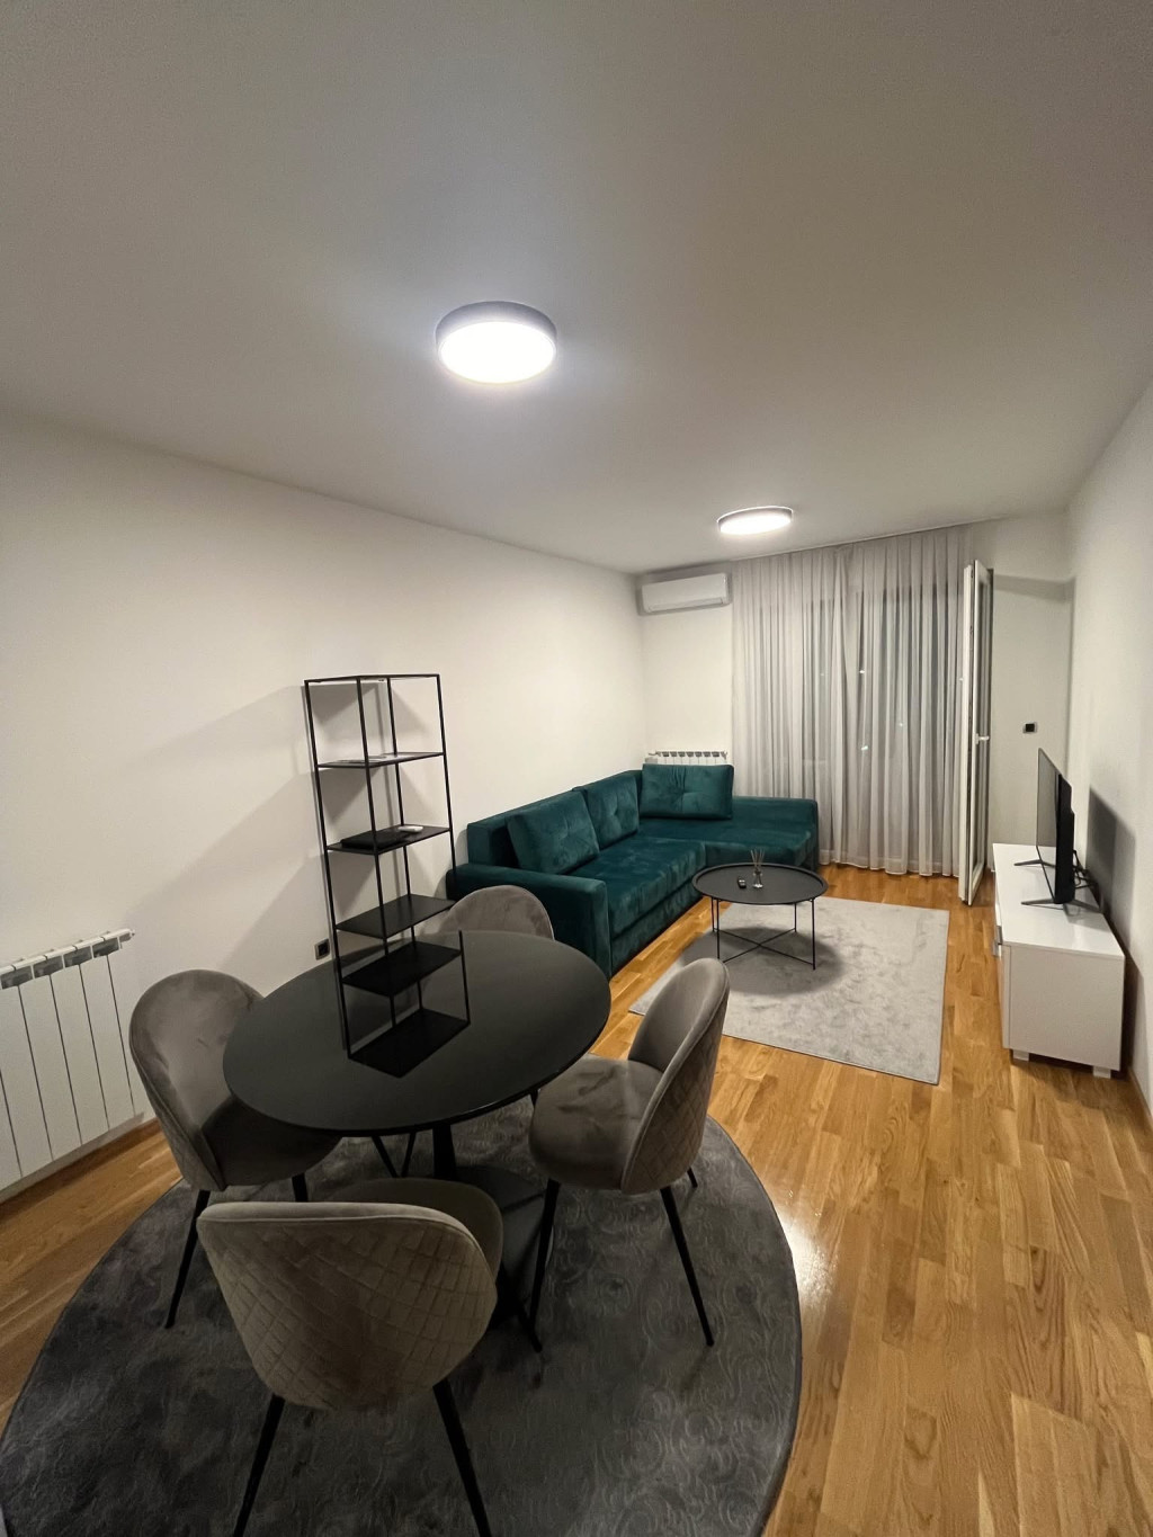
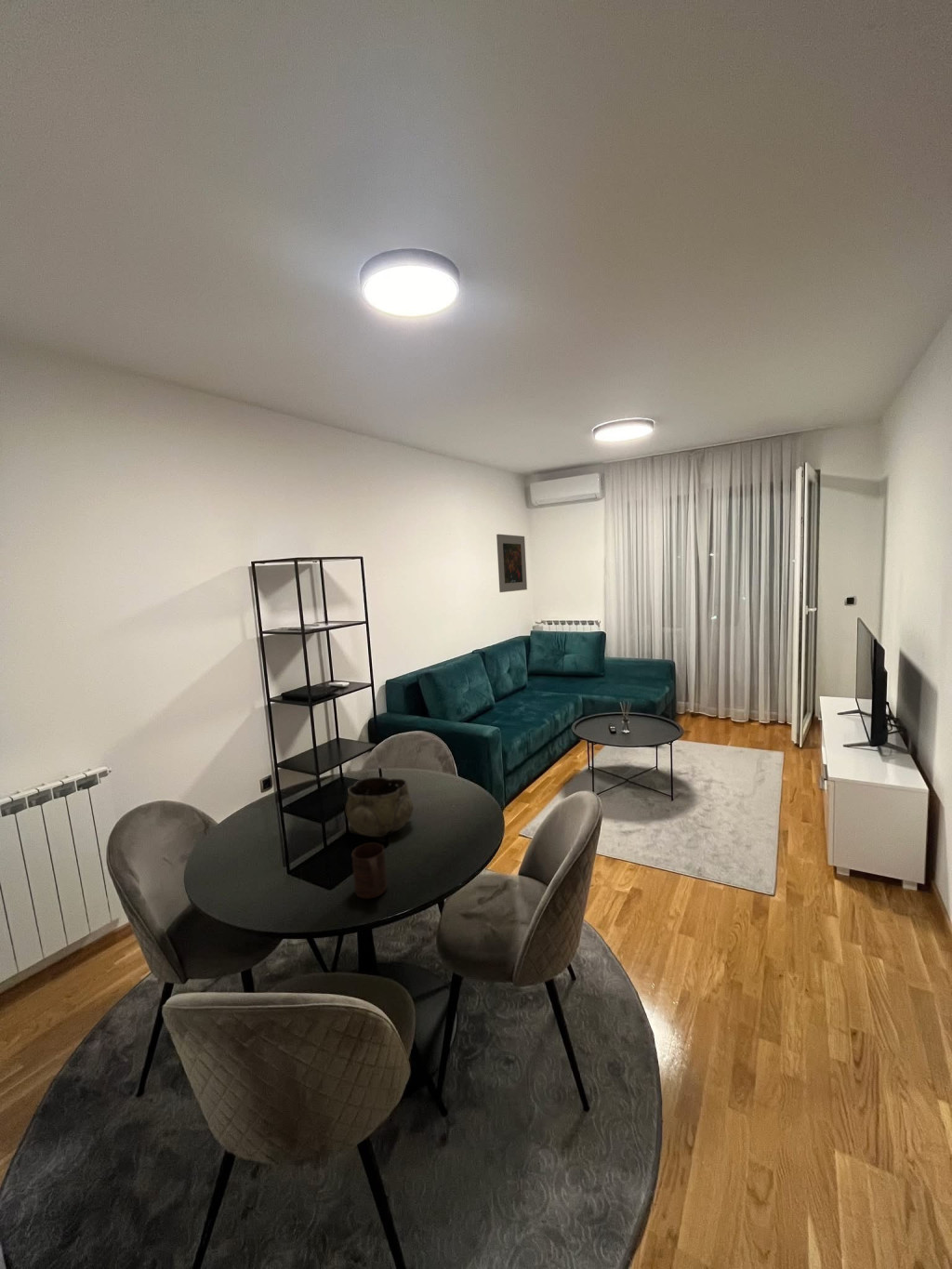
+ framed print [496,534,528,593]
+ decorative bowl [345,776,414,838]
+ cup [350,842,389,900]
